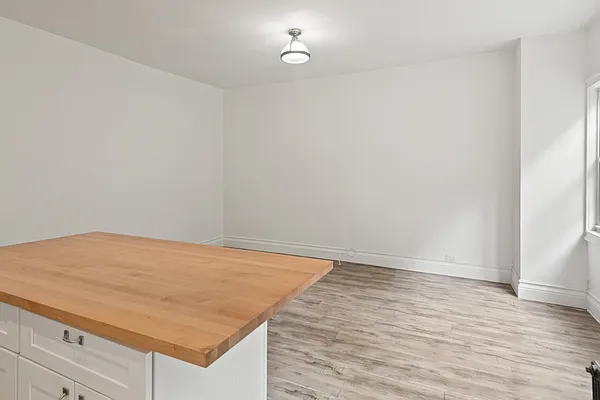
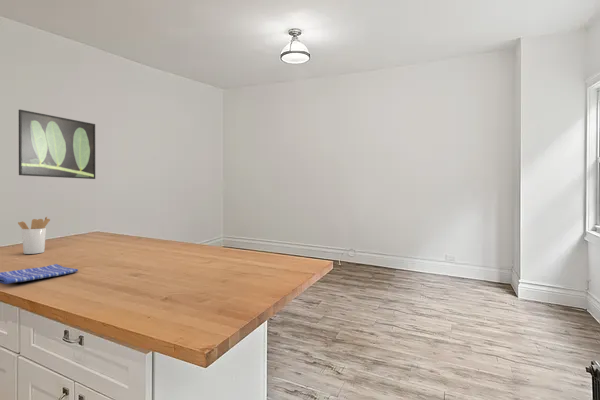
+ dish towel [0,263,79,285]
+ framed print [18,109,96,180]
+ utensil holder [17,216,51,255]
